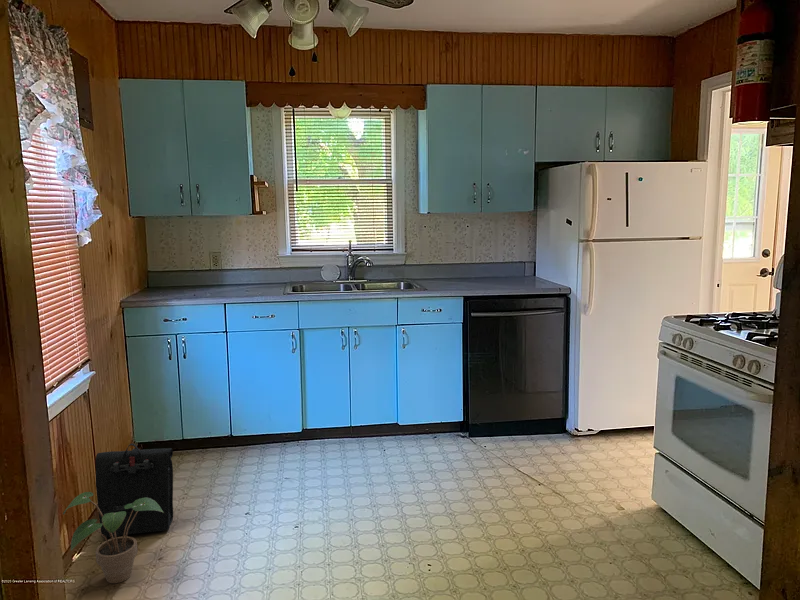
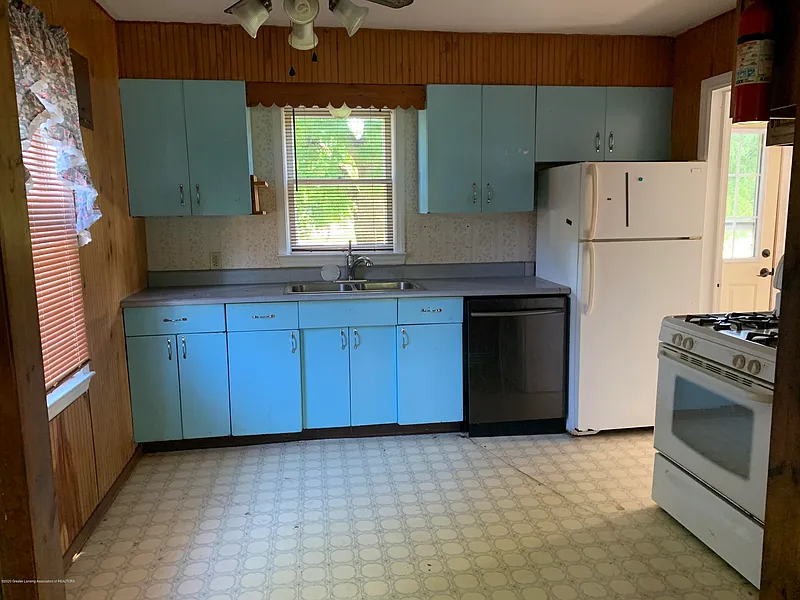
- potted plant [62,491,164,584]
- backpack [95,443,174,538]
